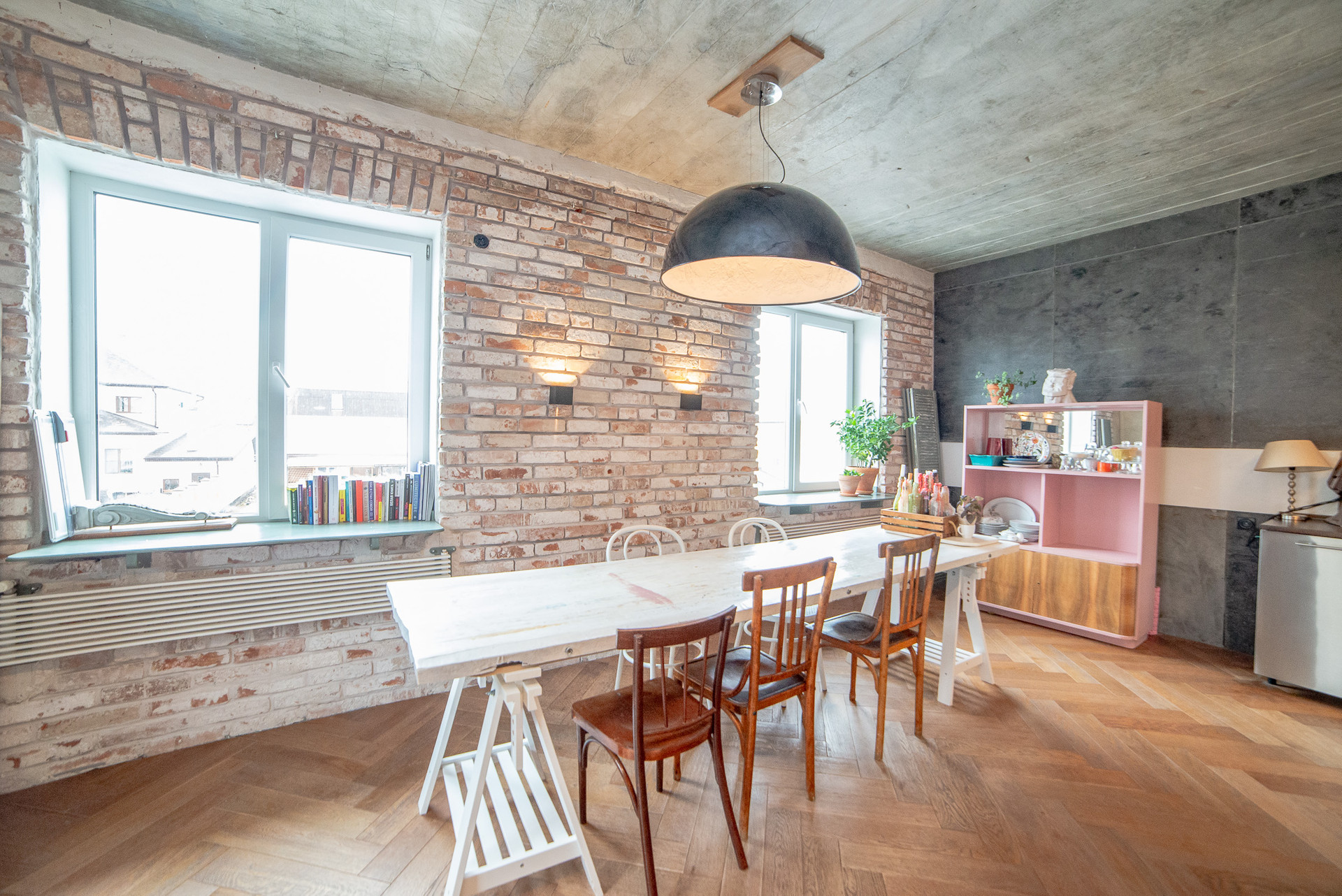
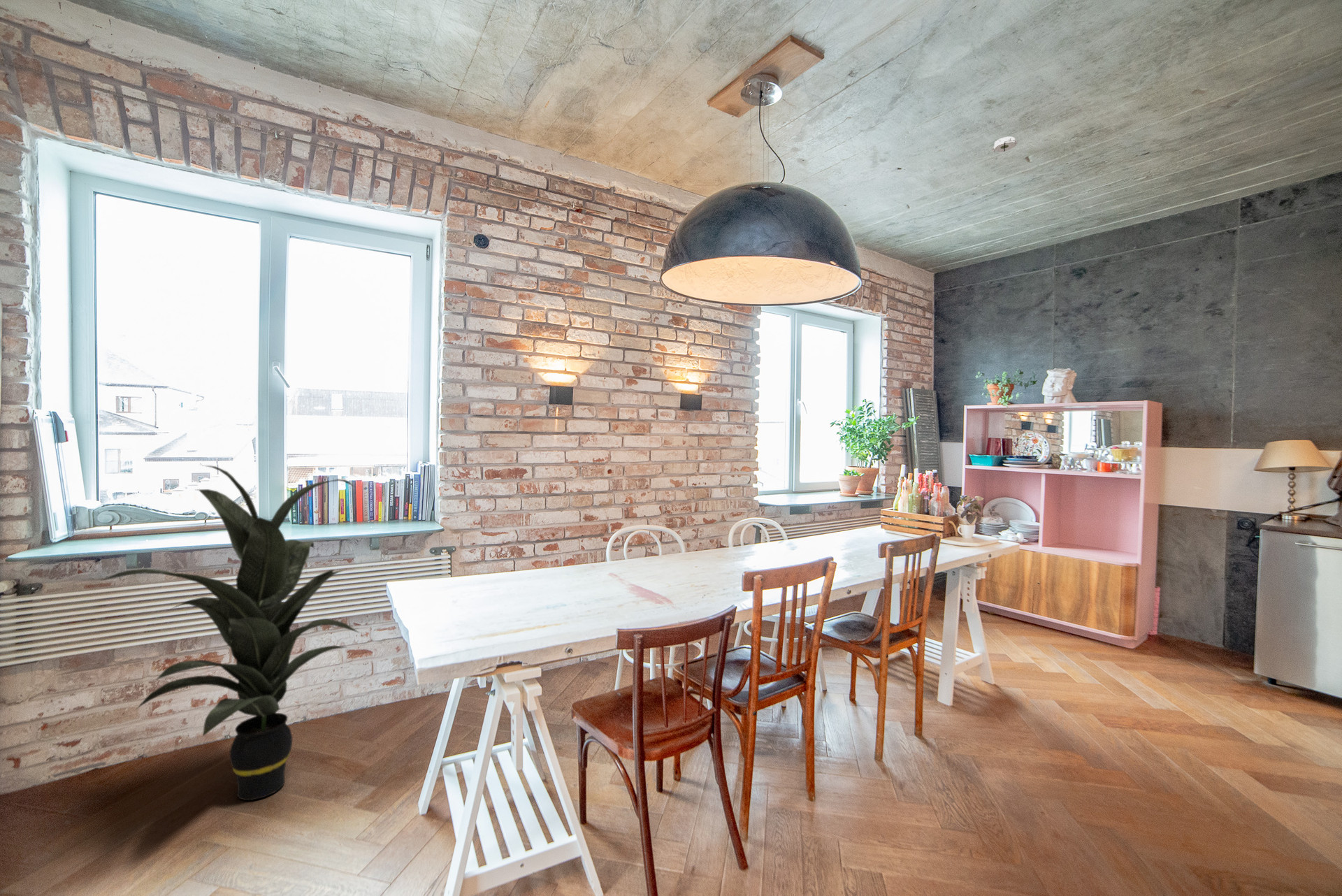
+ smoke detector [990,136,1018,156]
+ indoor plant [99,465,361,801]
